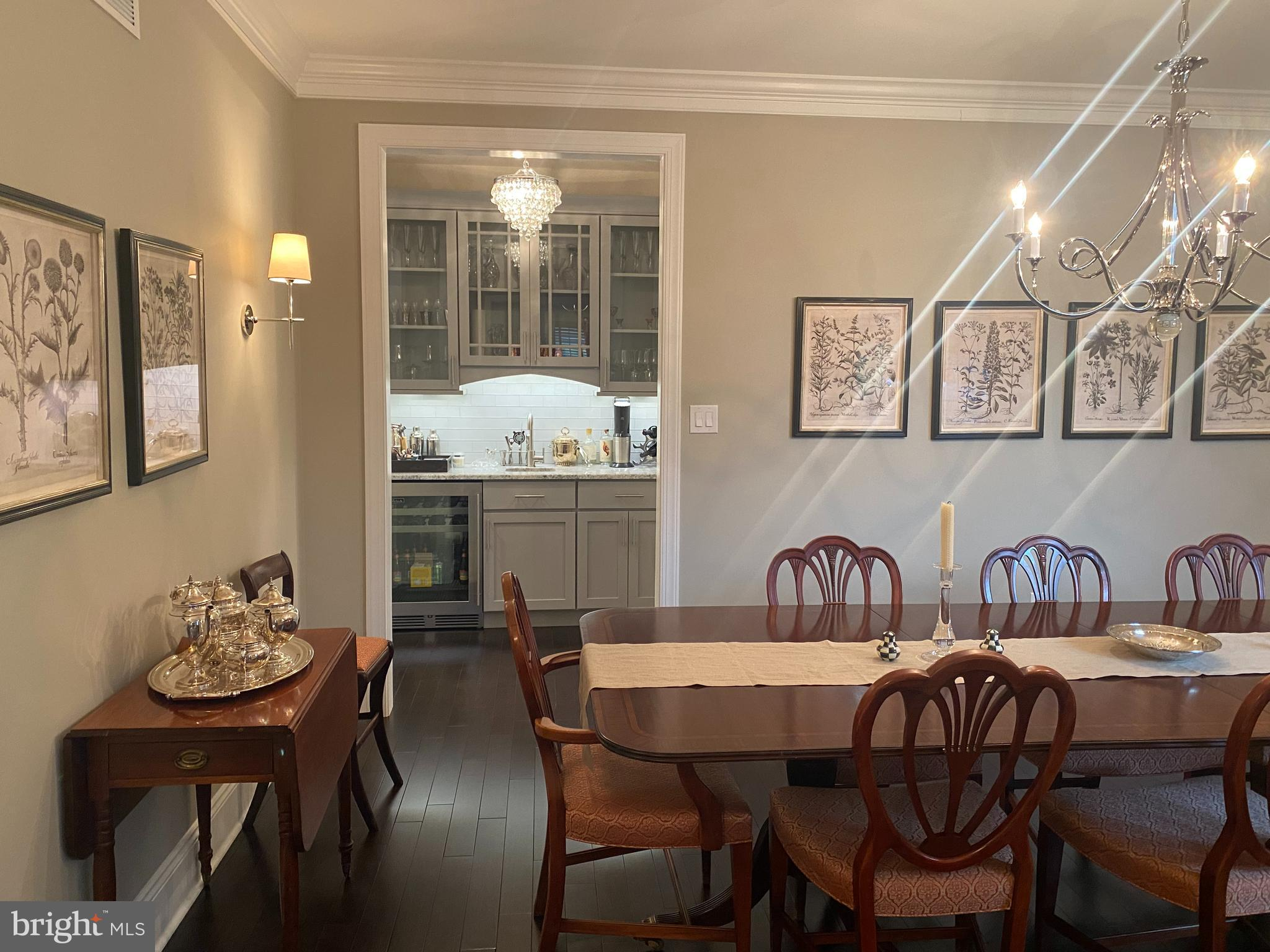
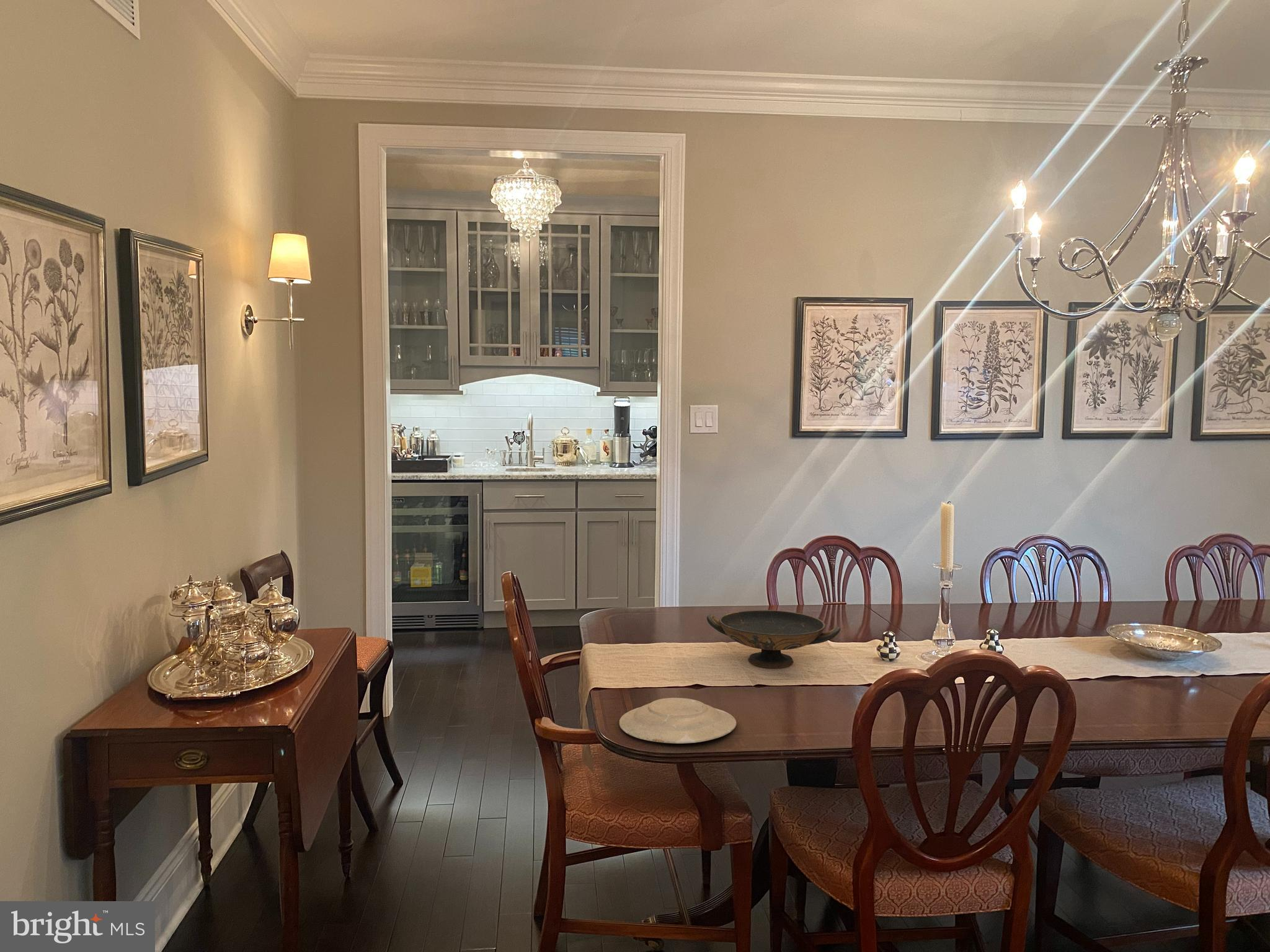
+ decorative bowl [706,609,841,668]
+ plate [618,697,737,744]
